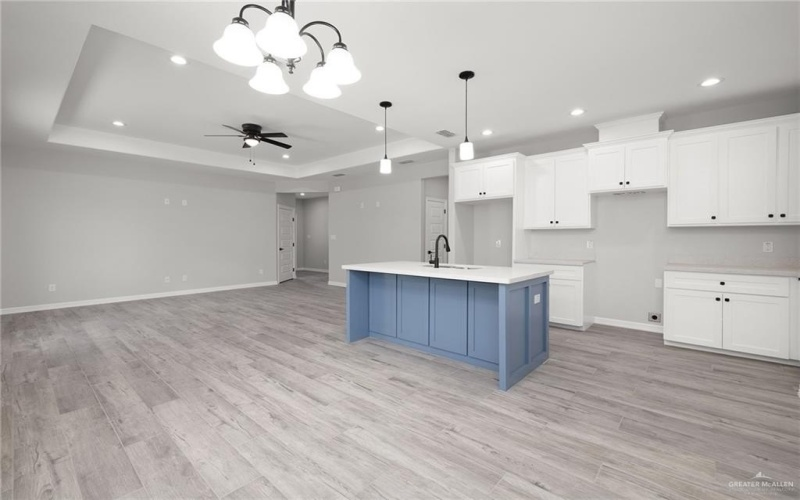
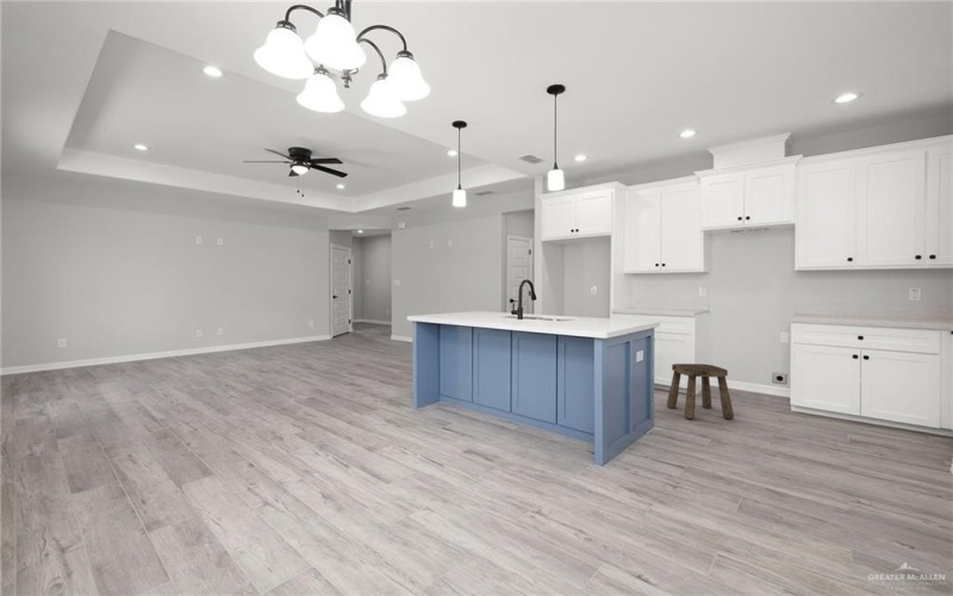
+ stool [666,362,735,420]
